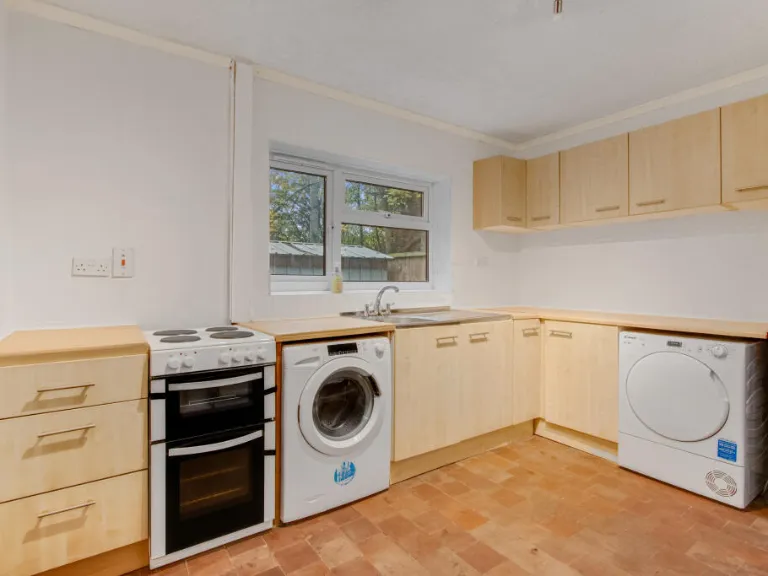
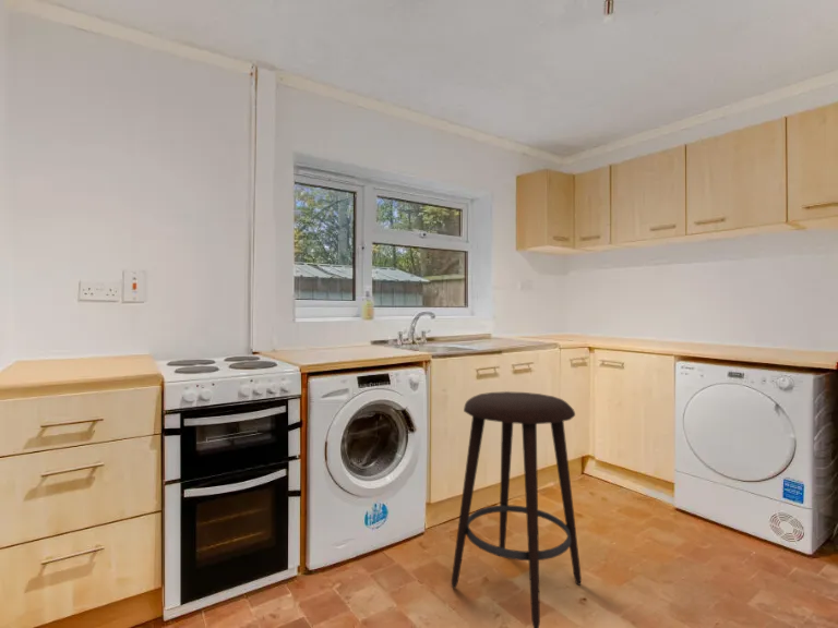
+ stool [451,390,583,628]
